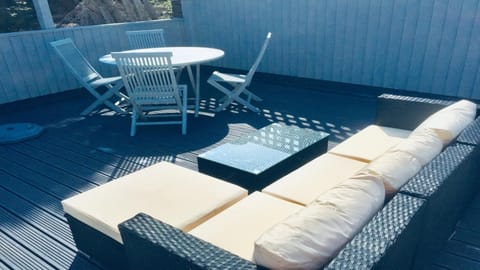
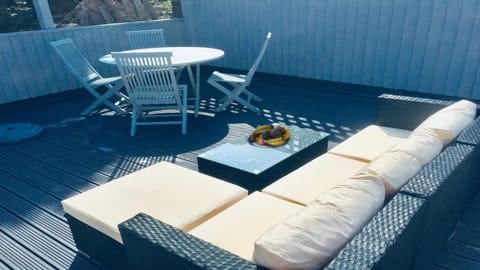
+ fruit bowl [247,123,291,149]
